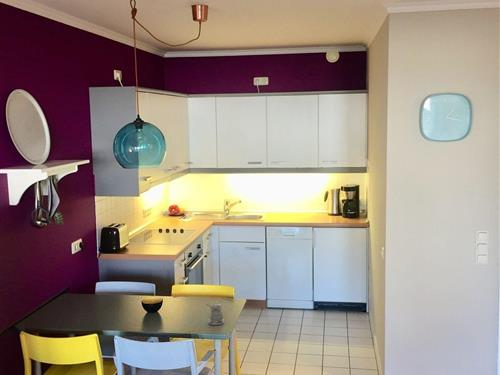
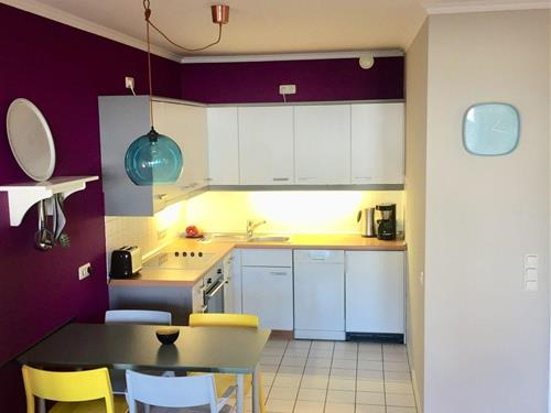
- pepper shaker [206,303,225,326]
